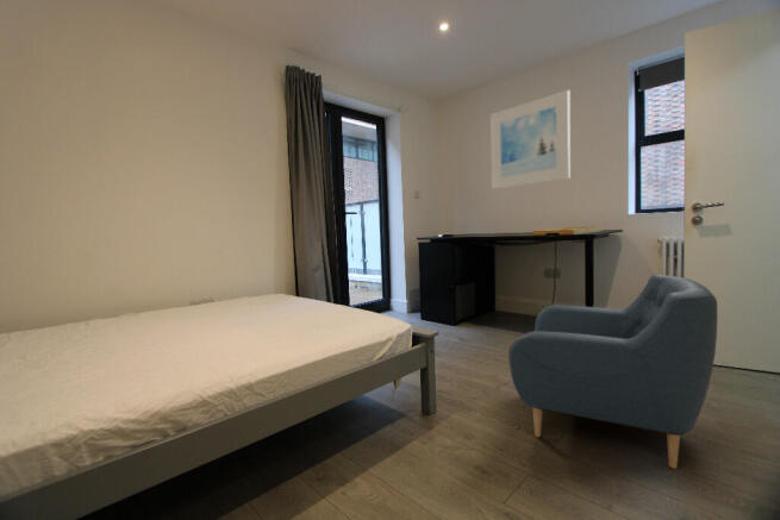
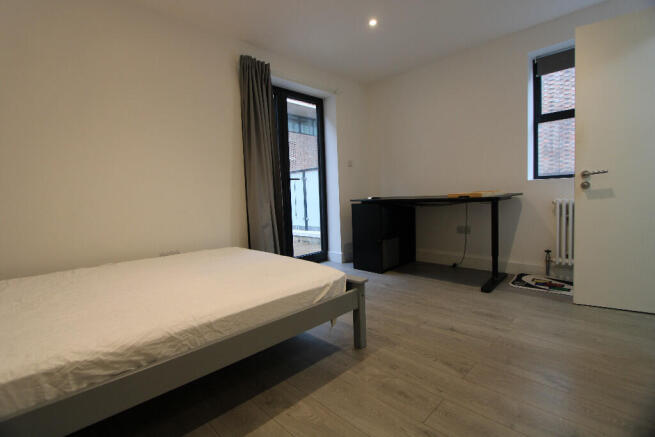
- armchair [507,274,718,470]
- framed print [489,89,572,190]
